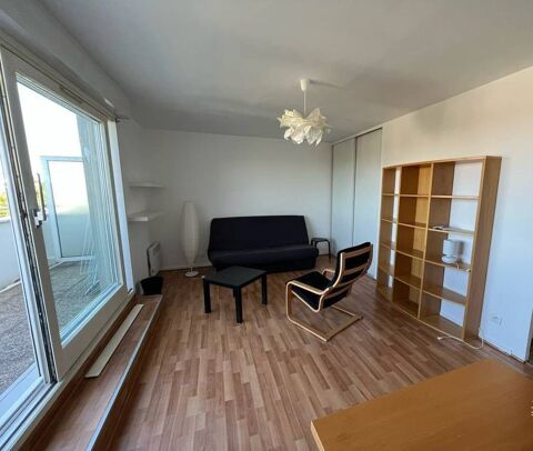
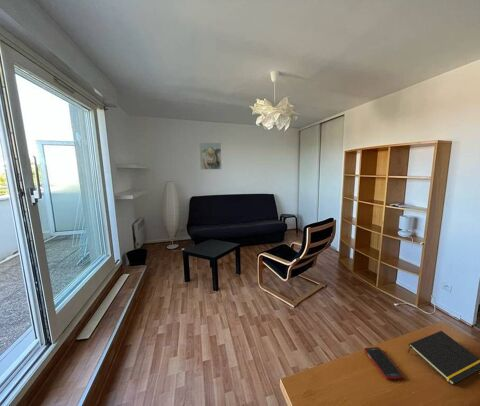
+ cell phone [363,346,405,381]
+ notepad [407,330,480,386]
+ wall art [199,142,222,170]
